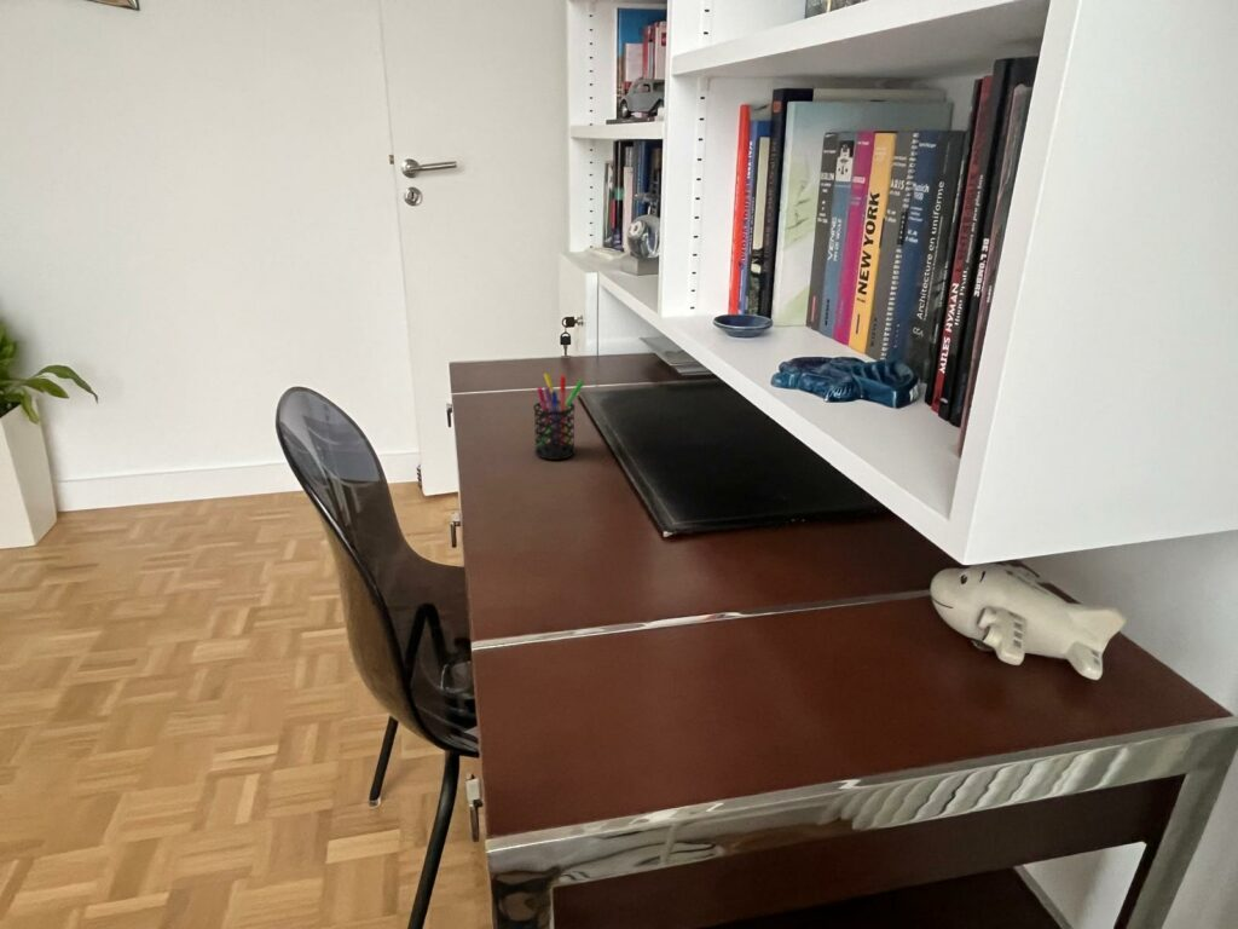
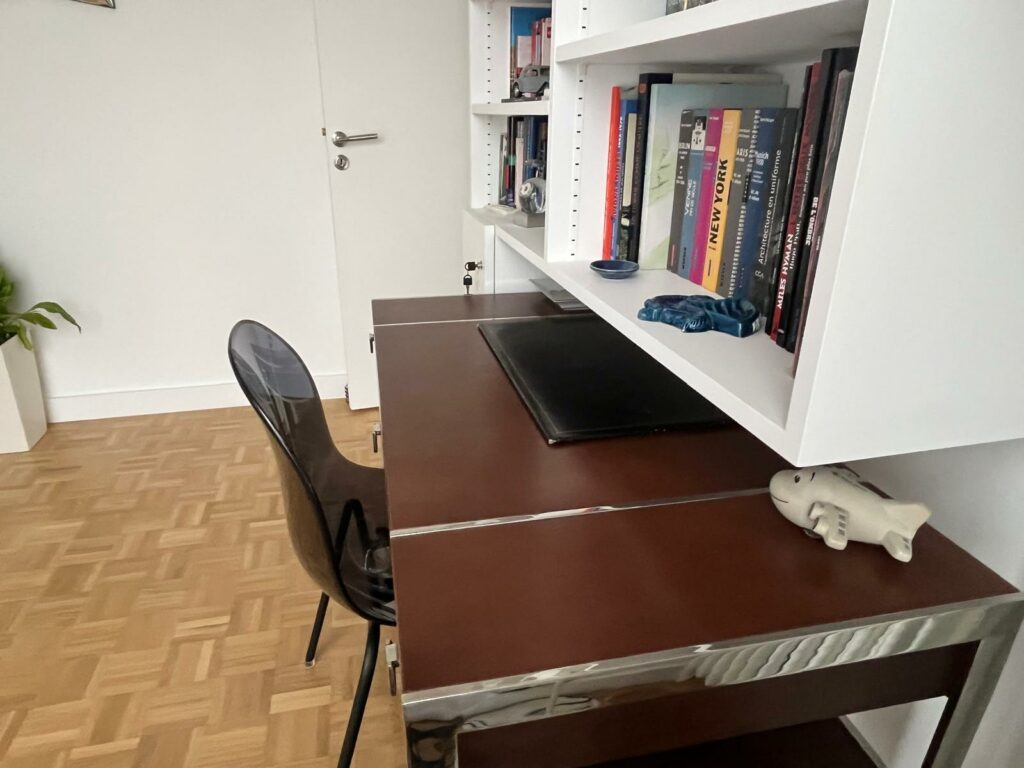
- pen holder [532,371,585,461]
